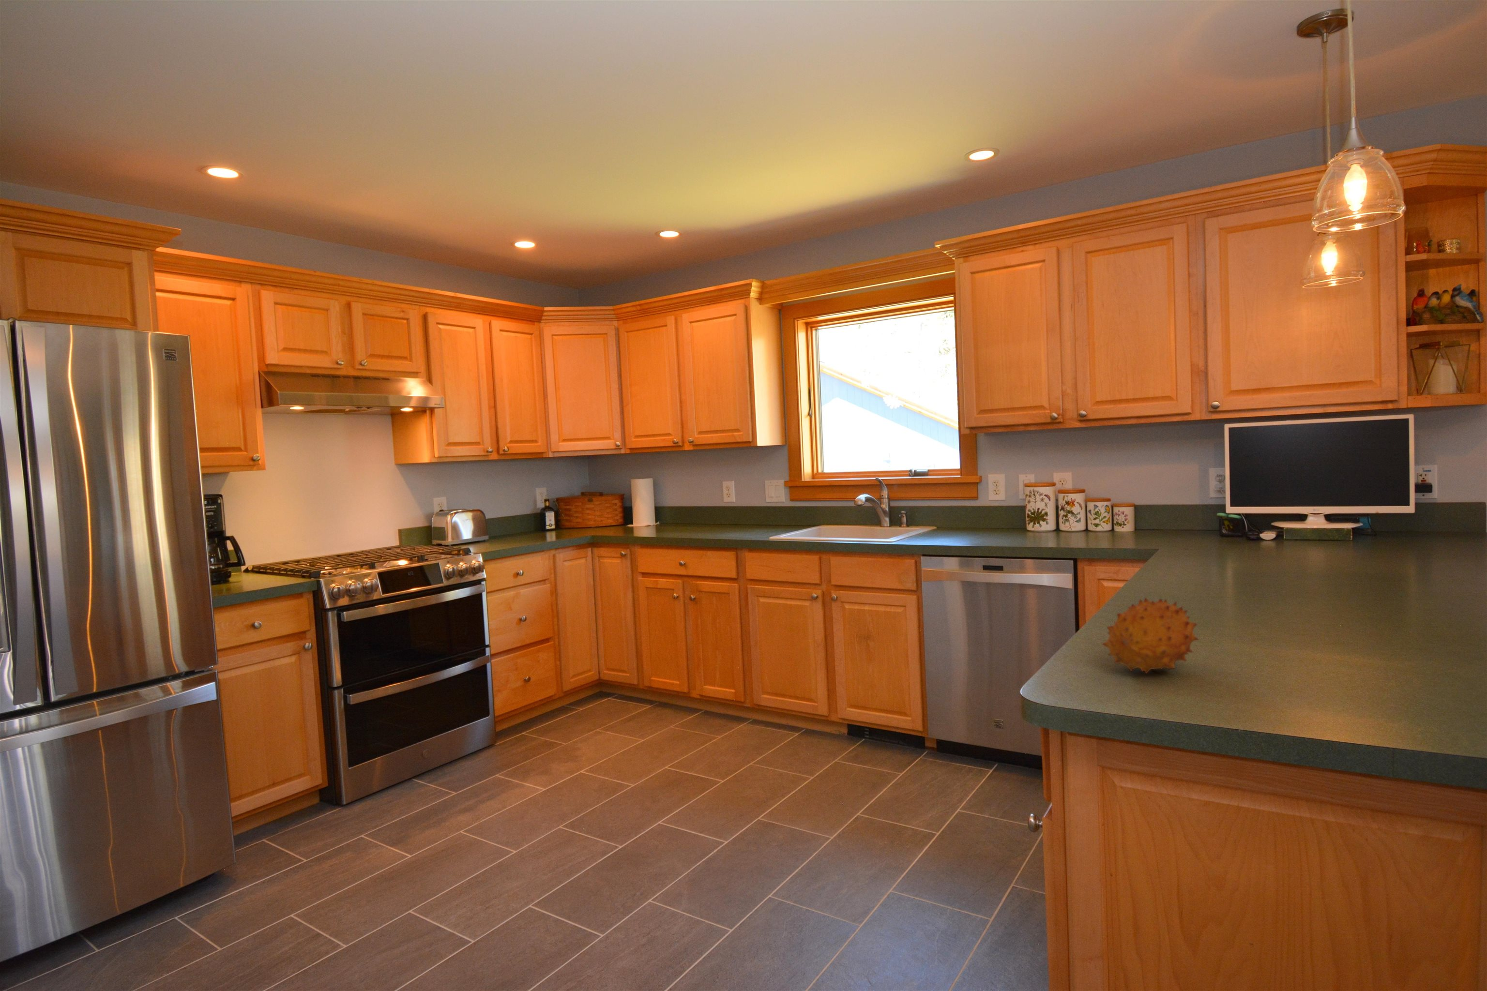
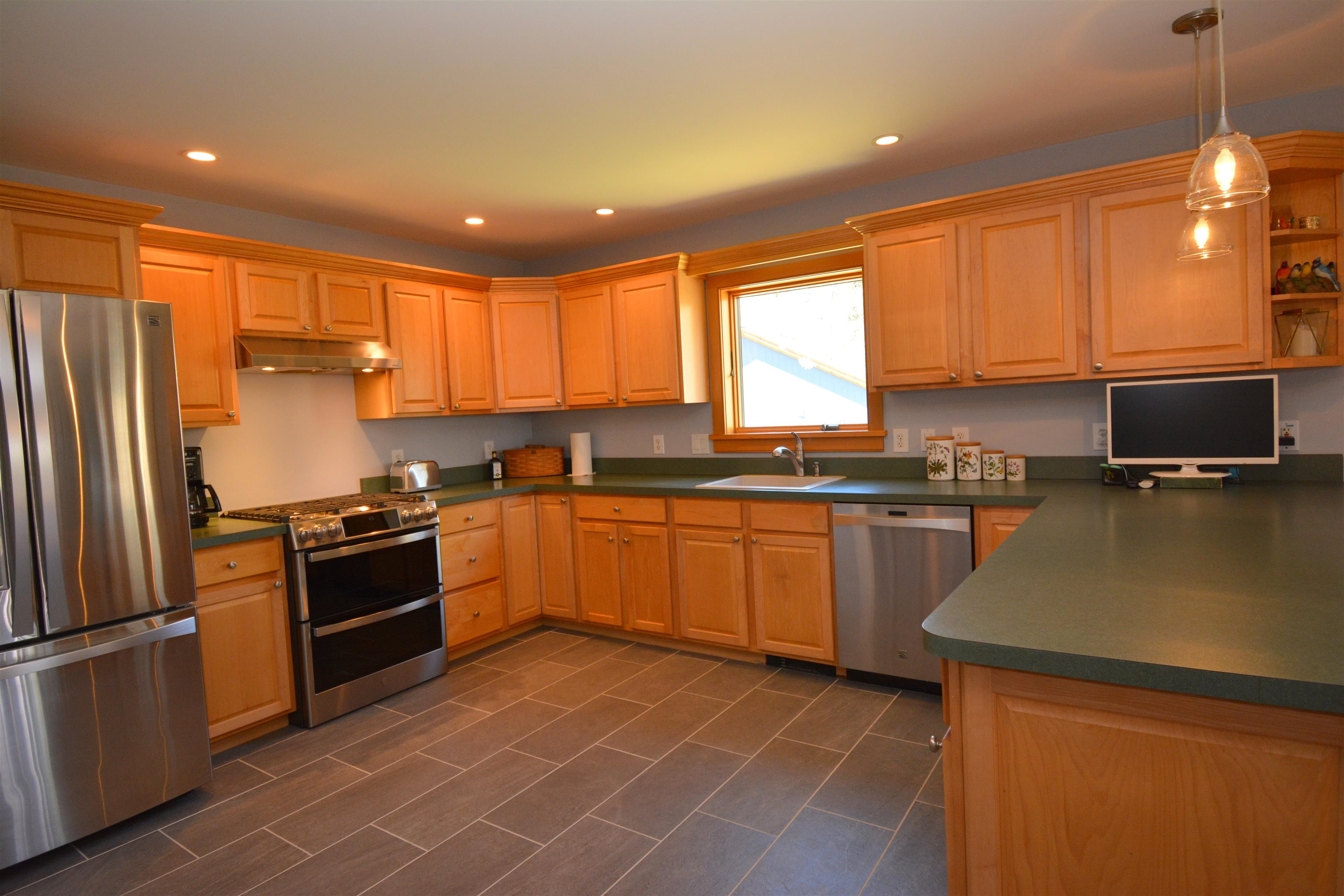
- fruit [1102,597,1200,674]
